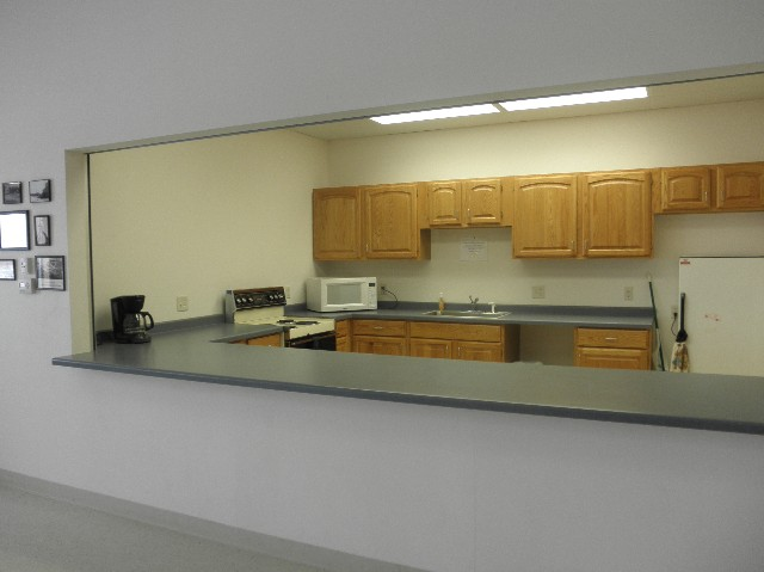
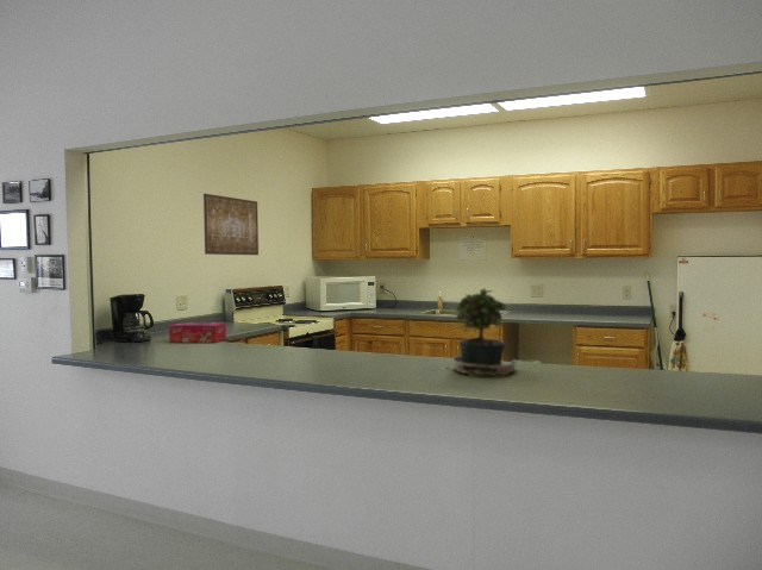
+ tissue box [168,321,227,344]
+ potted plant [429,287,518,376]
+ wall art [202,193,260,256]
